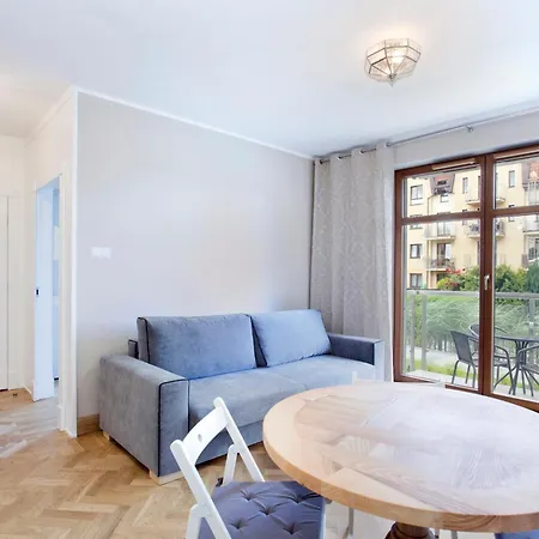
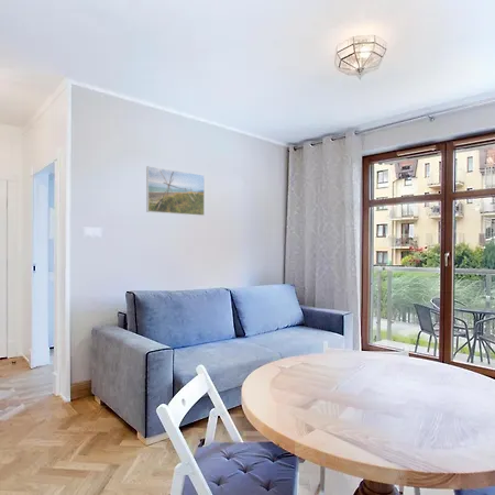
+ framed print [145,165,206,217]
